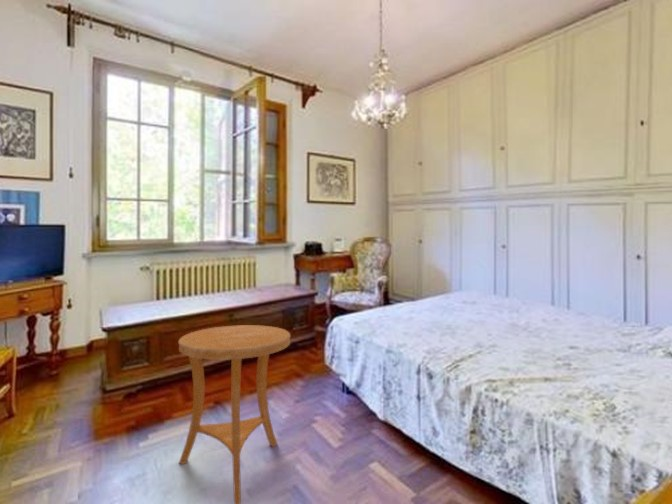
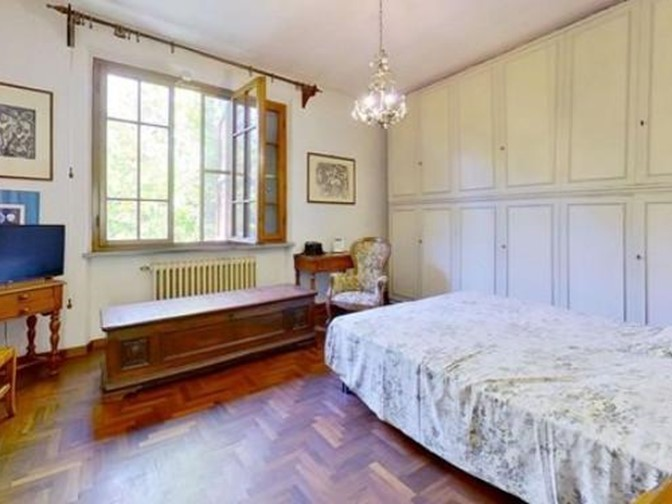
- side table [177,324,292,504]
